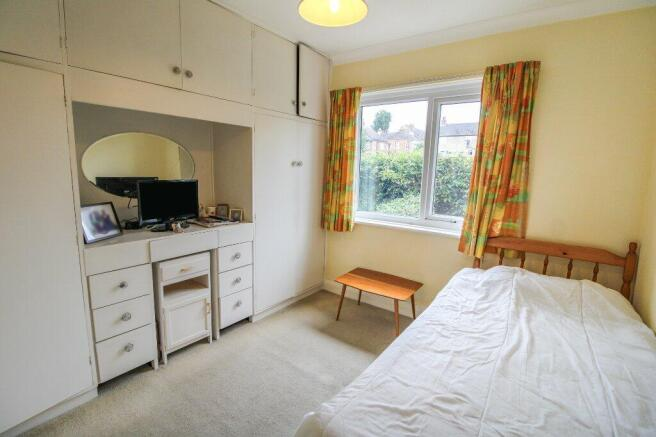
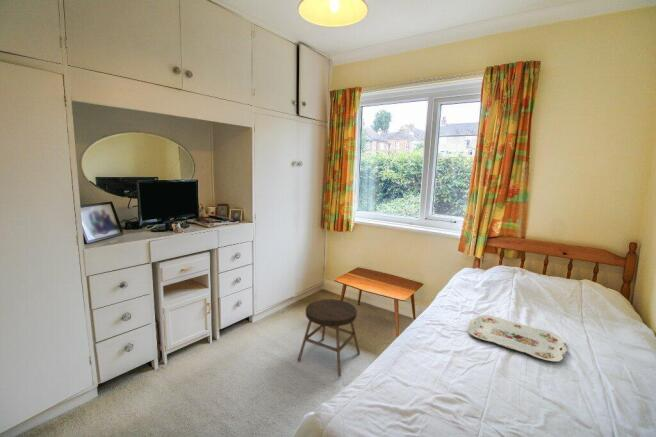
+ serving tray [467,314,568,363]
+ stool [297,298,361,378]
